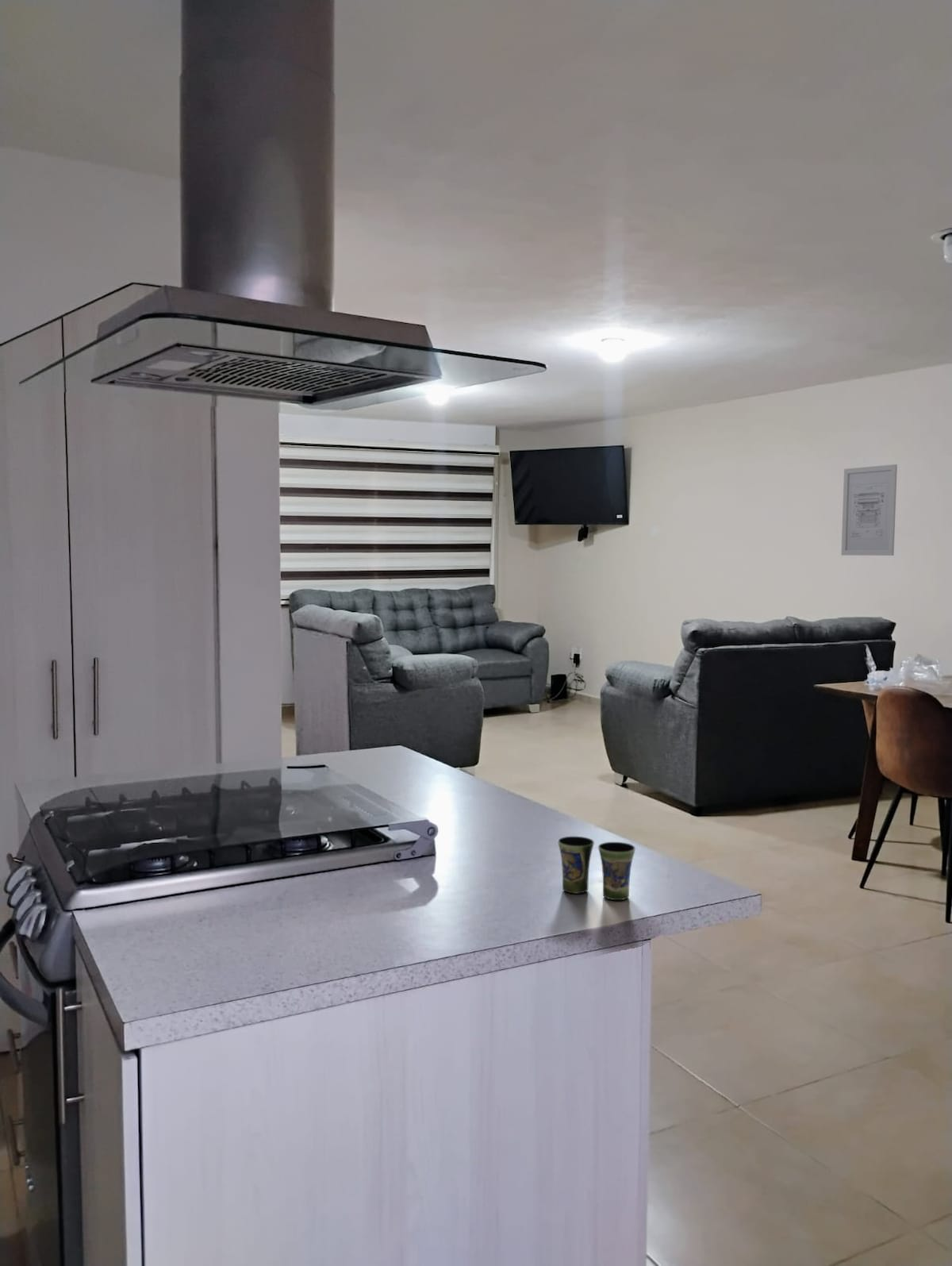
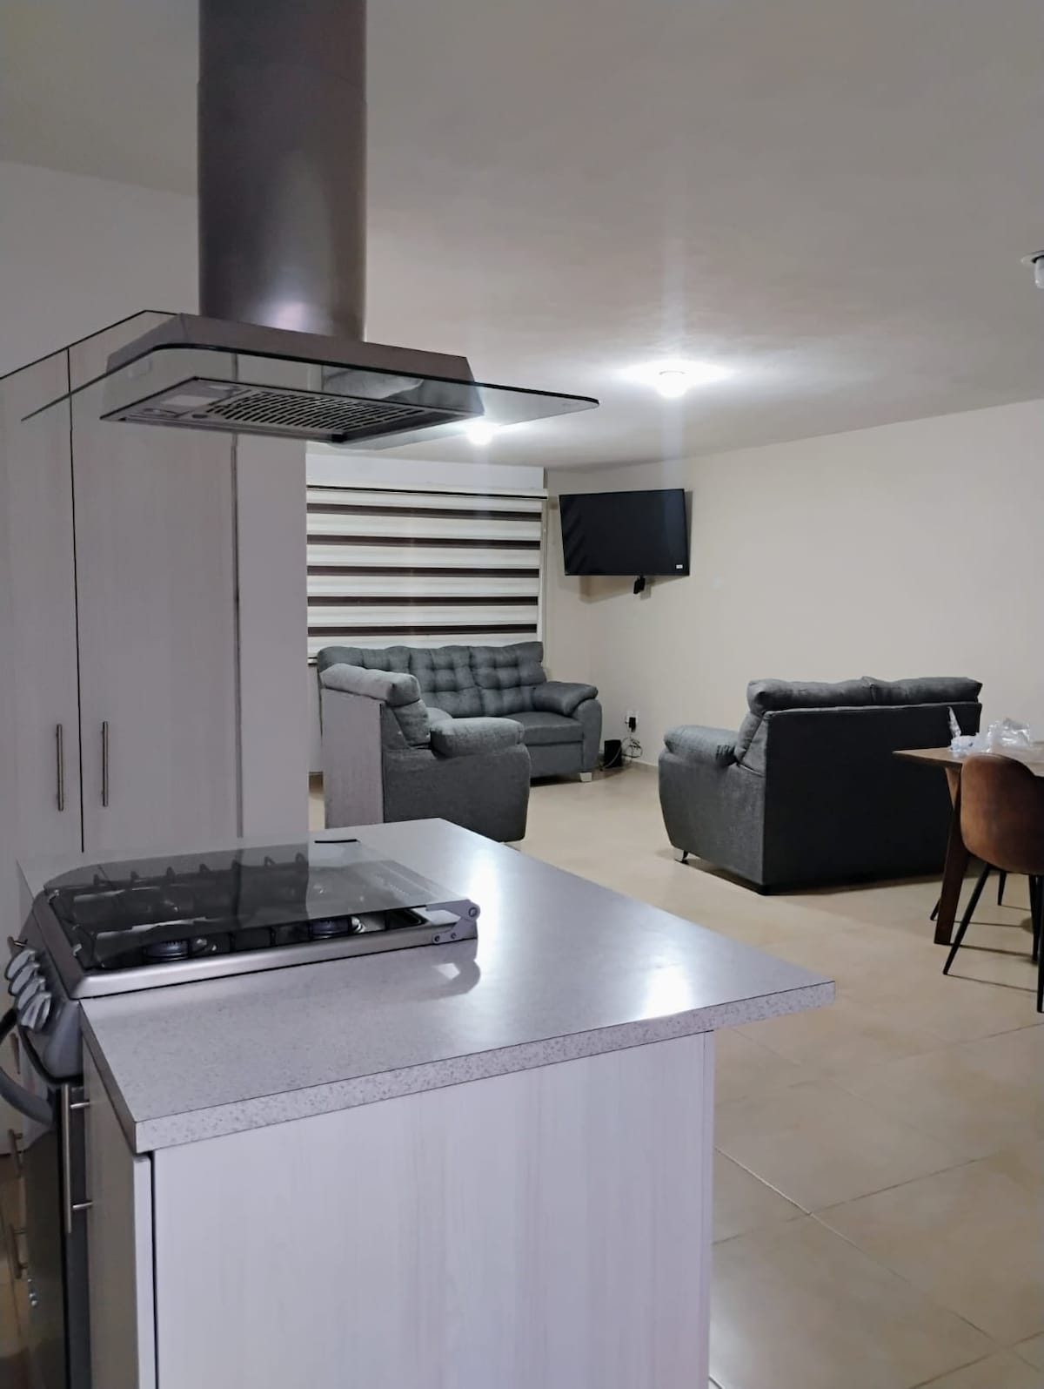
- wall art [840,464,898,556]
- cup [557,836,636,901]
